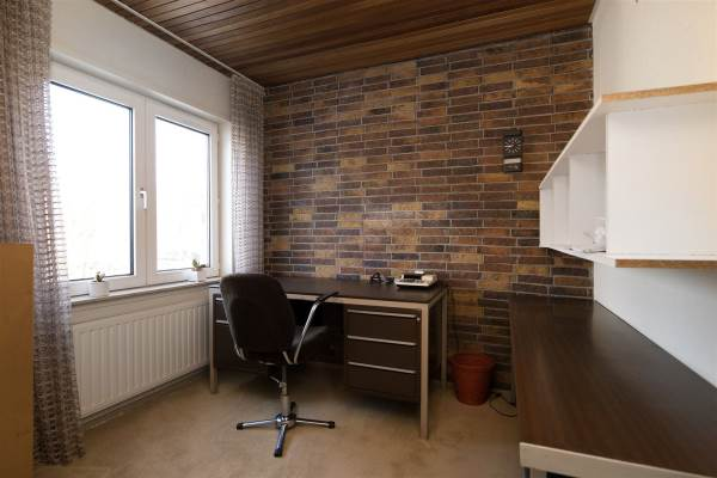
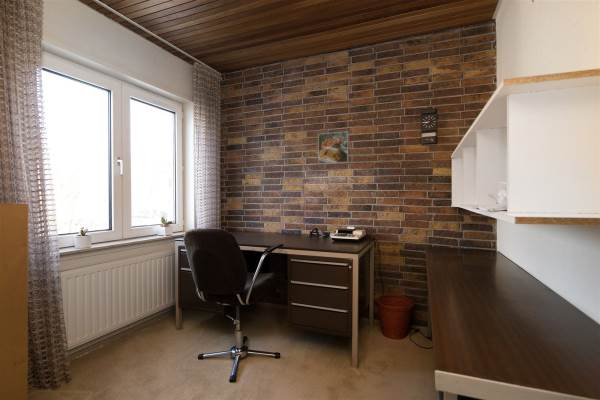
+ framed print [317,130,349,165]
